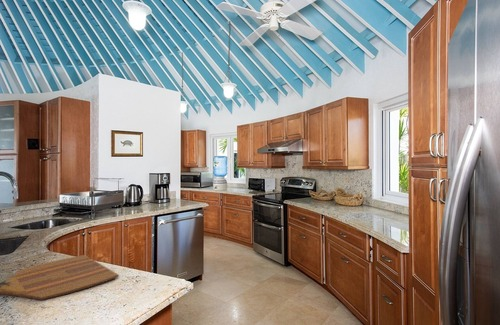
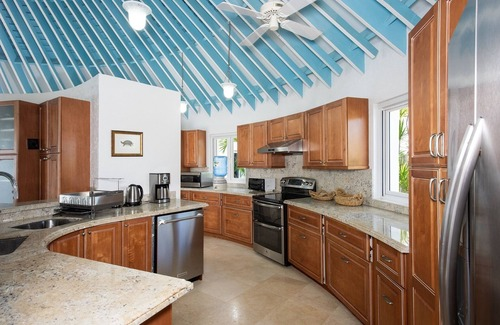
- cutting board [0,254,120,301]
